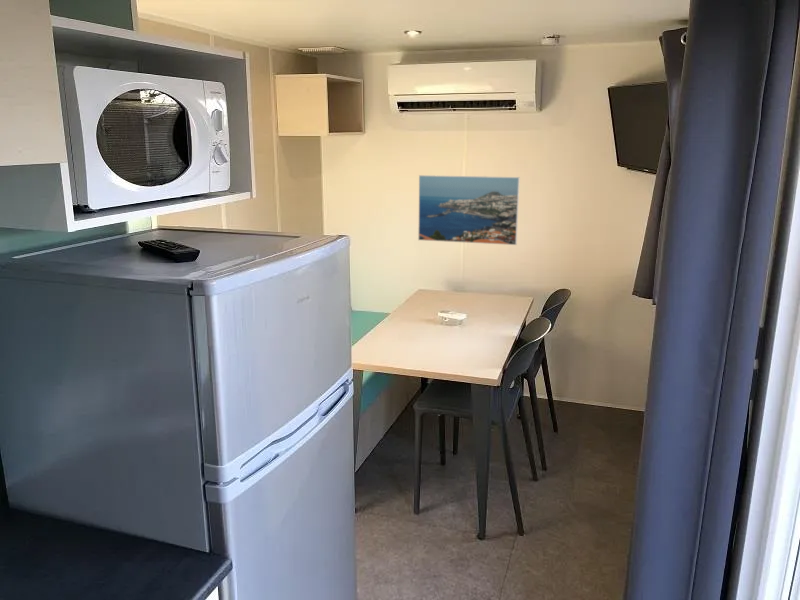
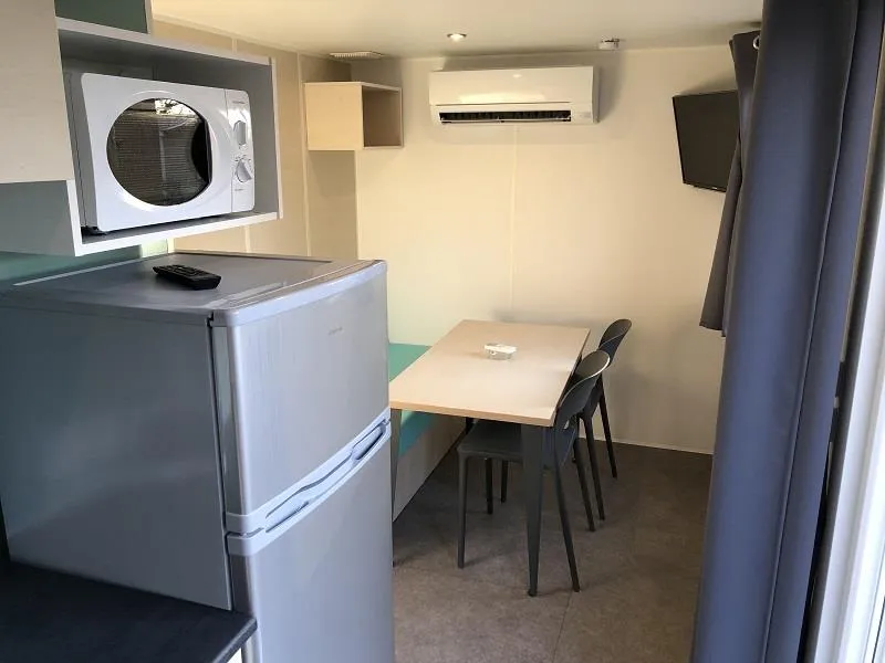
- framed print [417,174,521,246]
